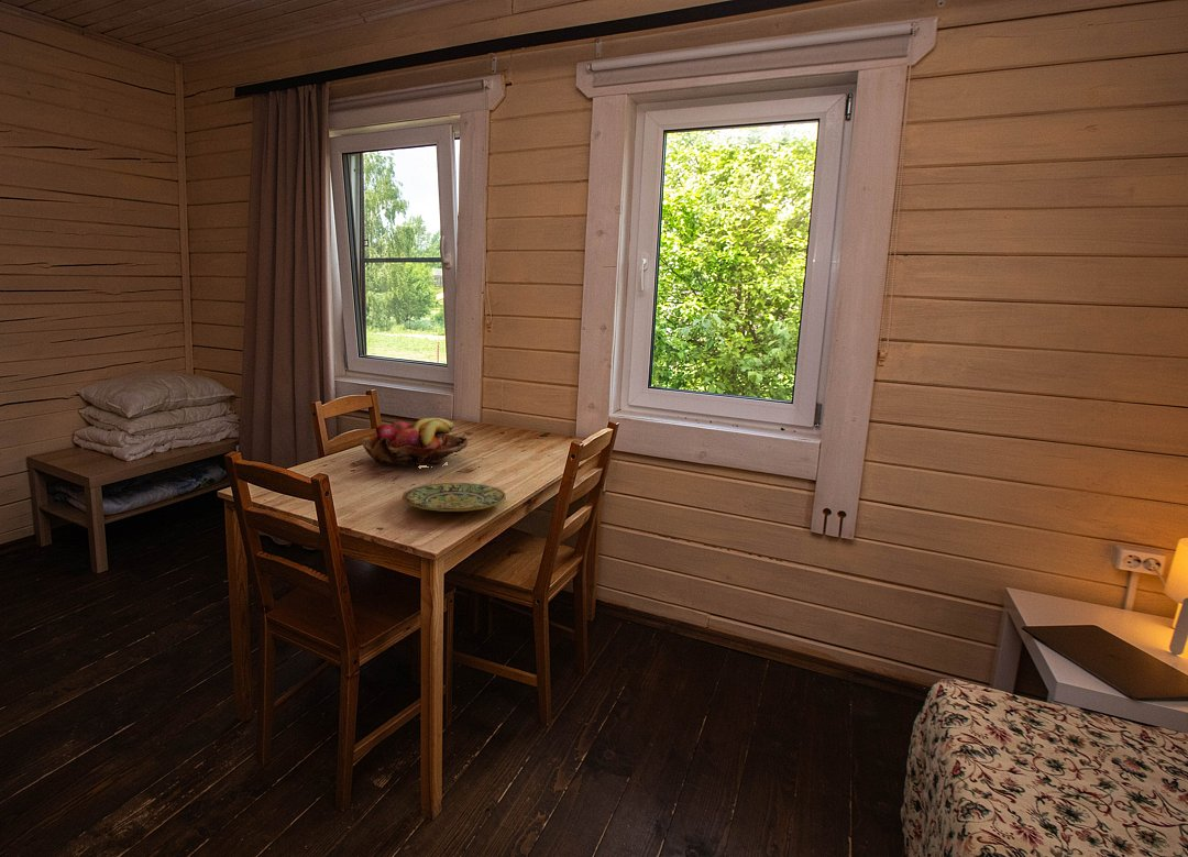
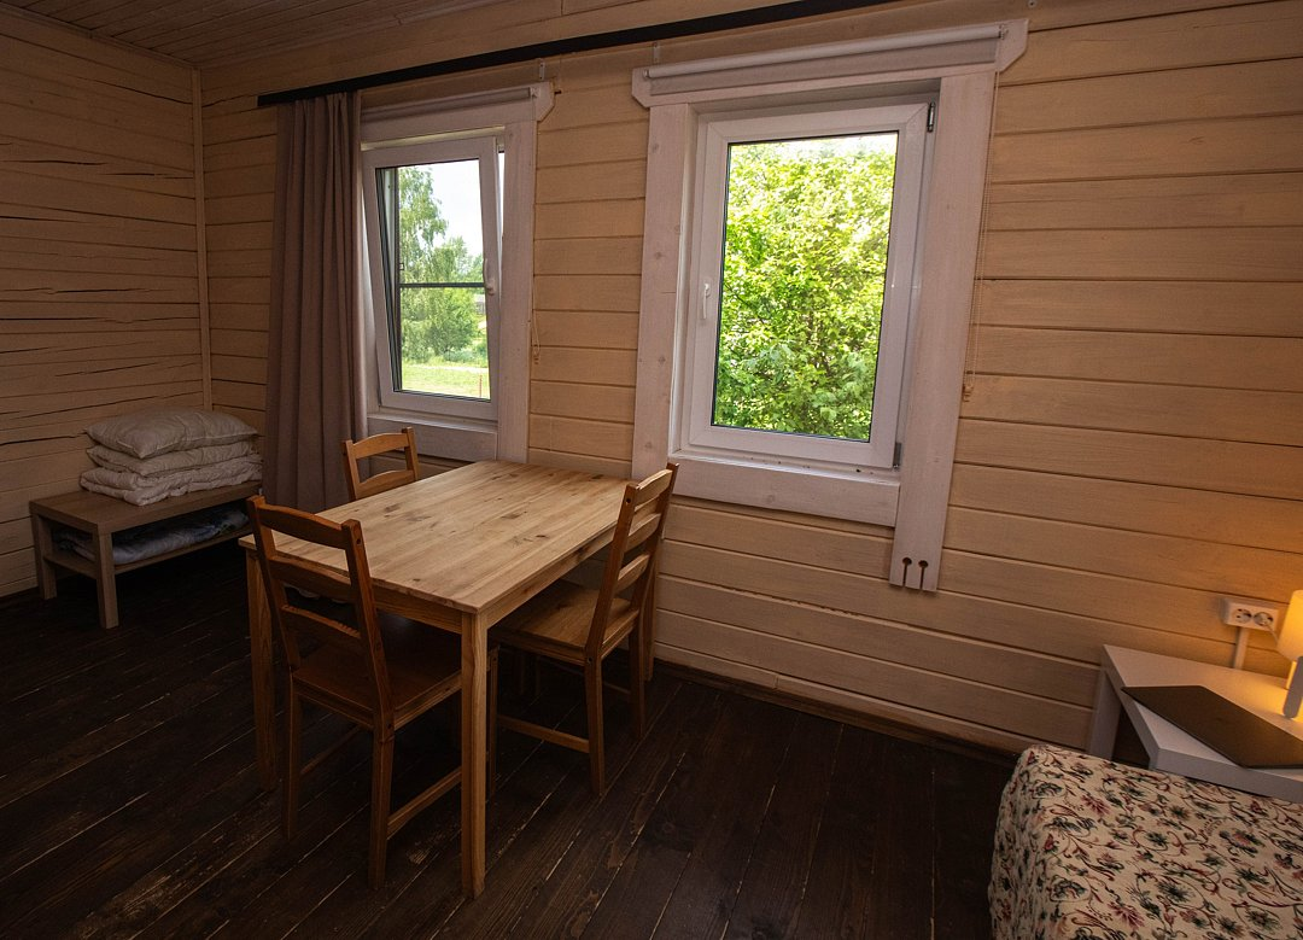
- fruit basket [360,417,469,468]
- plate [400,482,507,513]
